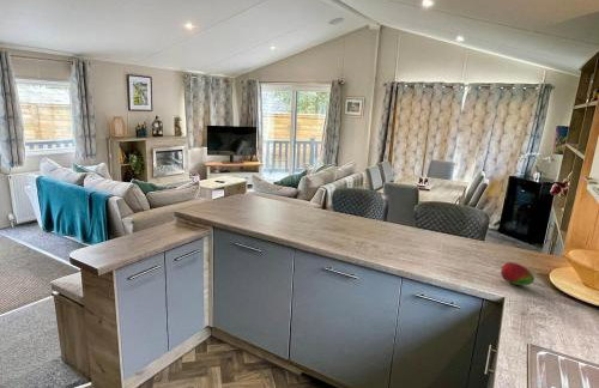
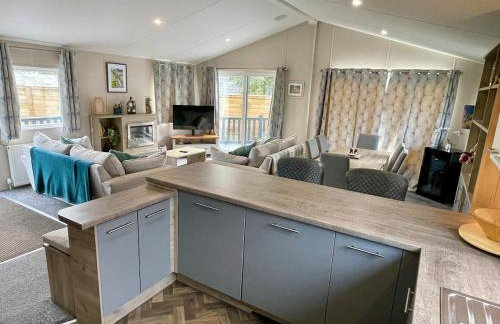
- fruit [500,261,536,286]
